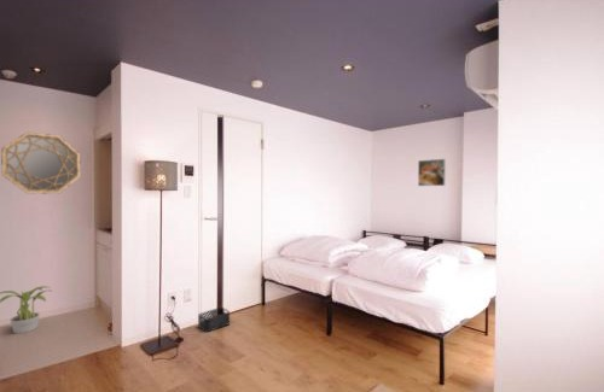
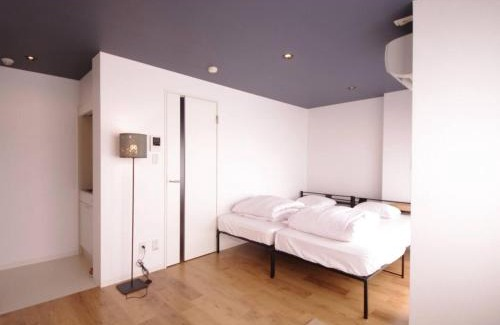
- potted plant [0,285,53,334]
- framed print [417,158,447,187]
- home mirror [0,131,81,195]
- storage bin [197,306,231,333]
